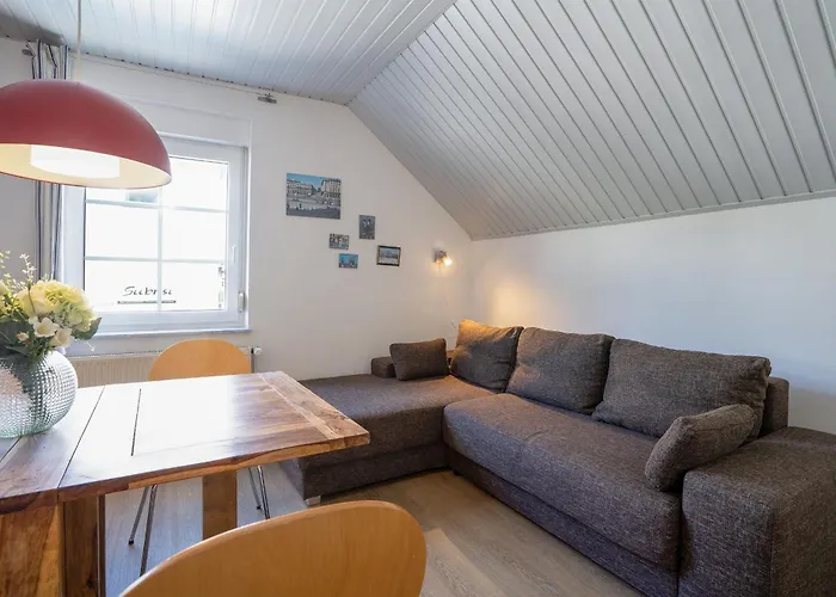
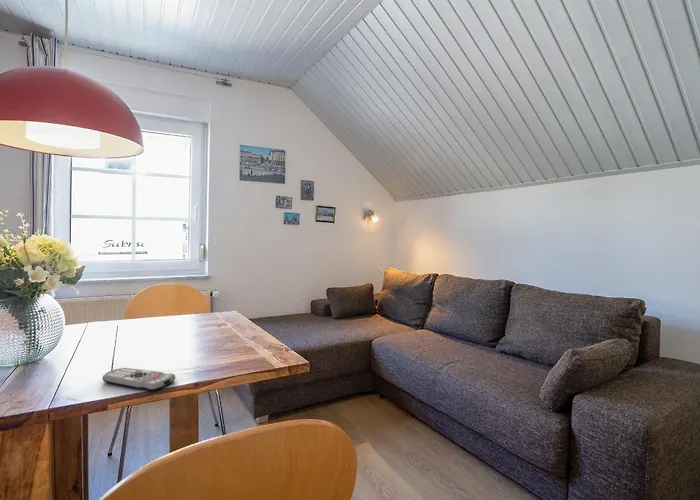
+ remote control [101,367,176,392]
